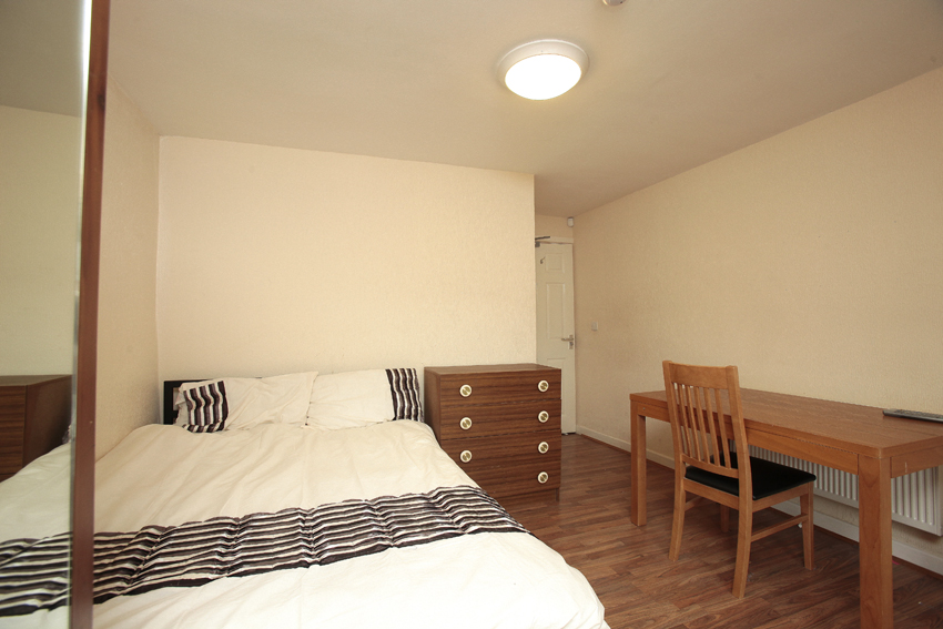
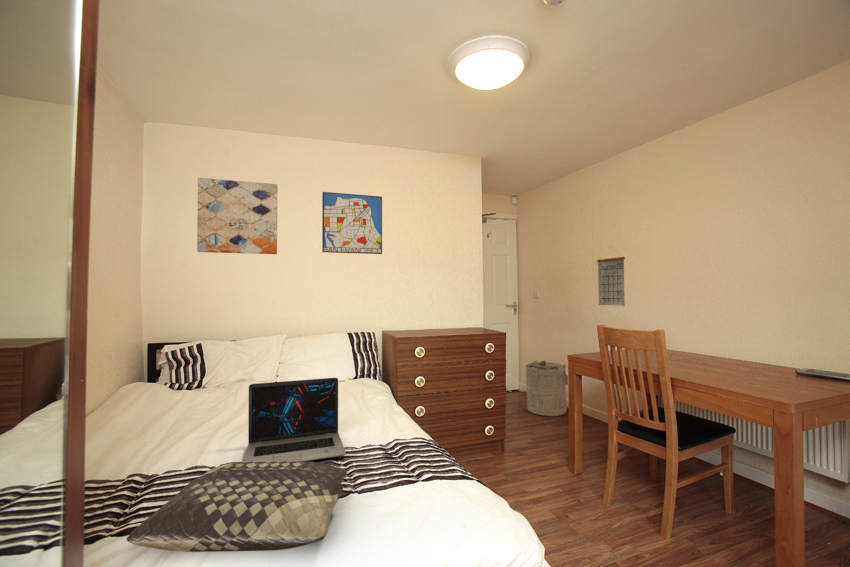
+ calendar [596,246,626,307]
+ wall art [321,191,383,255]
+ wall art [196,177,278,255]
+ laundry hamper [525,359,569,417]
+ laptop [243,377,347,462]
+ cushion [125,461,348,553]
